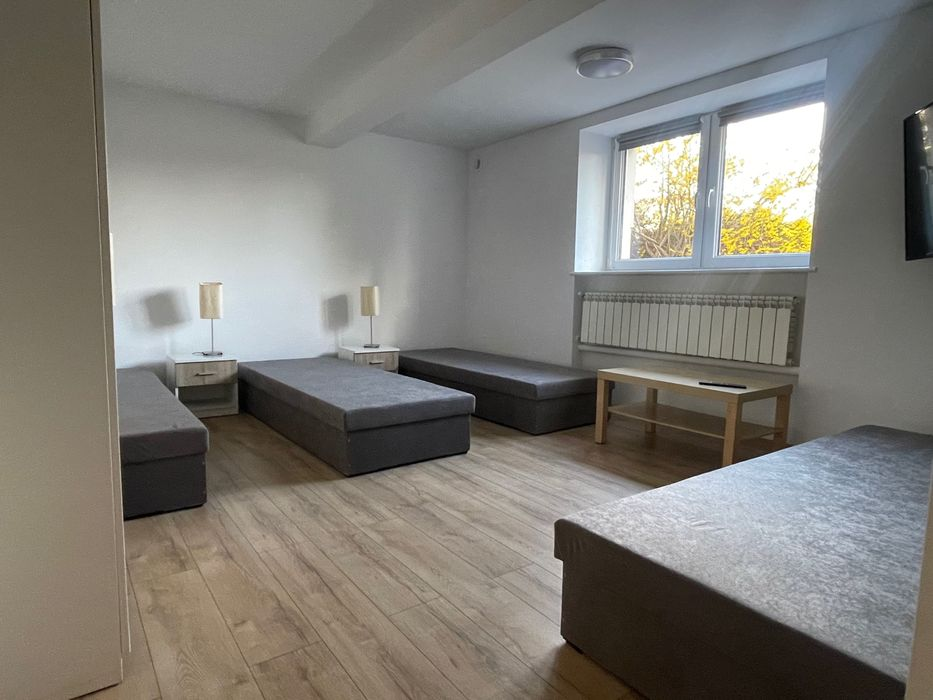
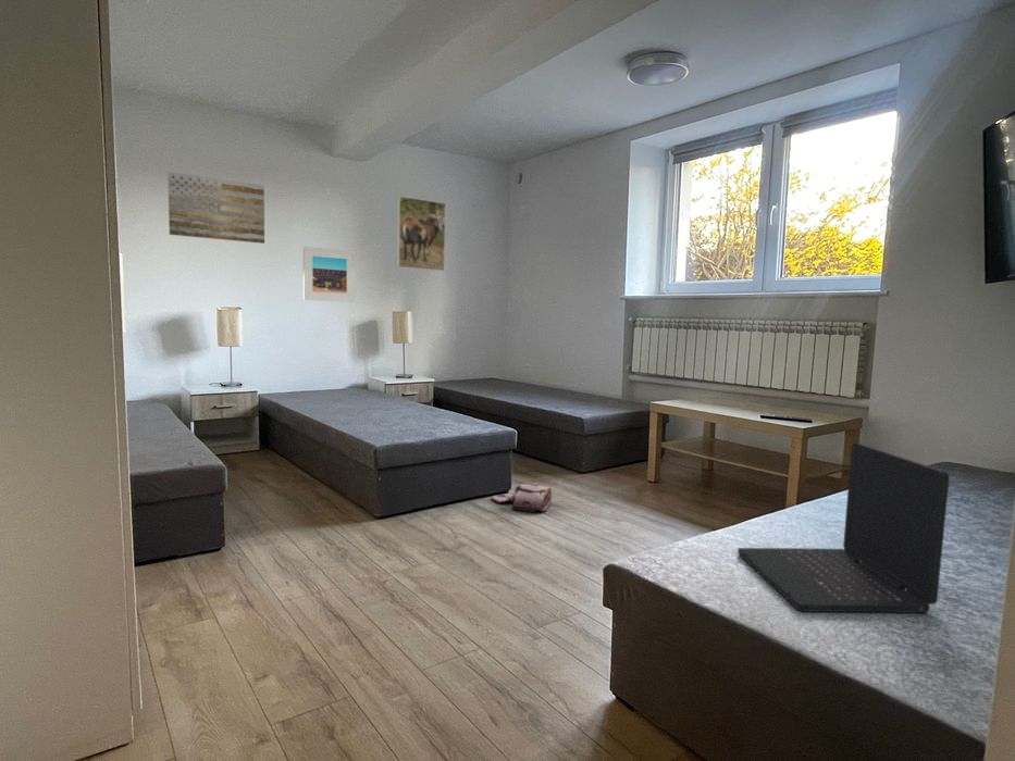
+ wall art [166,171,265,245]
+ laptop [737,441,951,614]
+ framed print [396,195,447,272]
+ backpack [491,483,553,513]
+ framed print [302,246,356,303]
